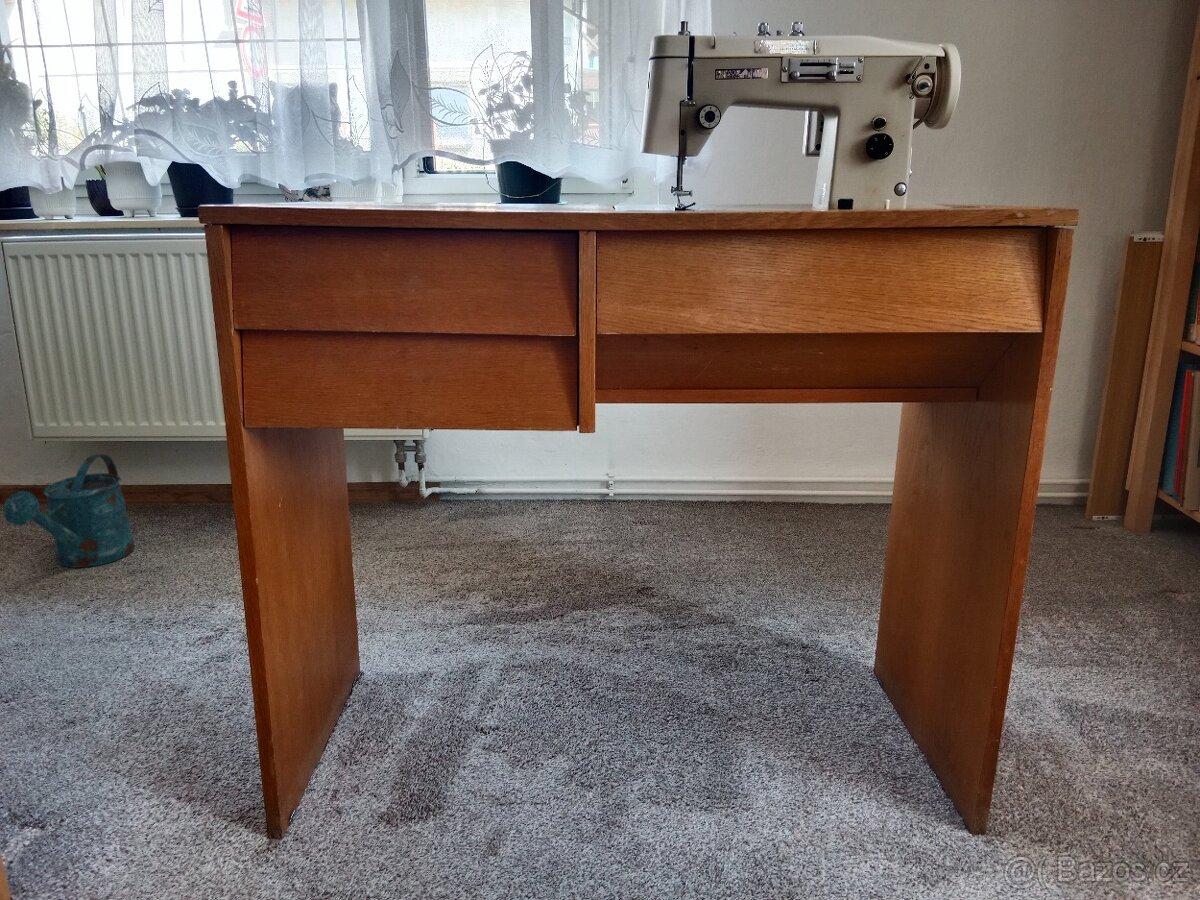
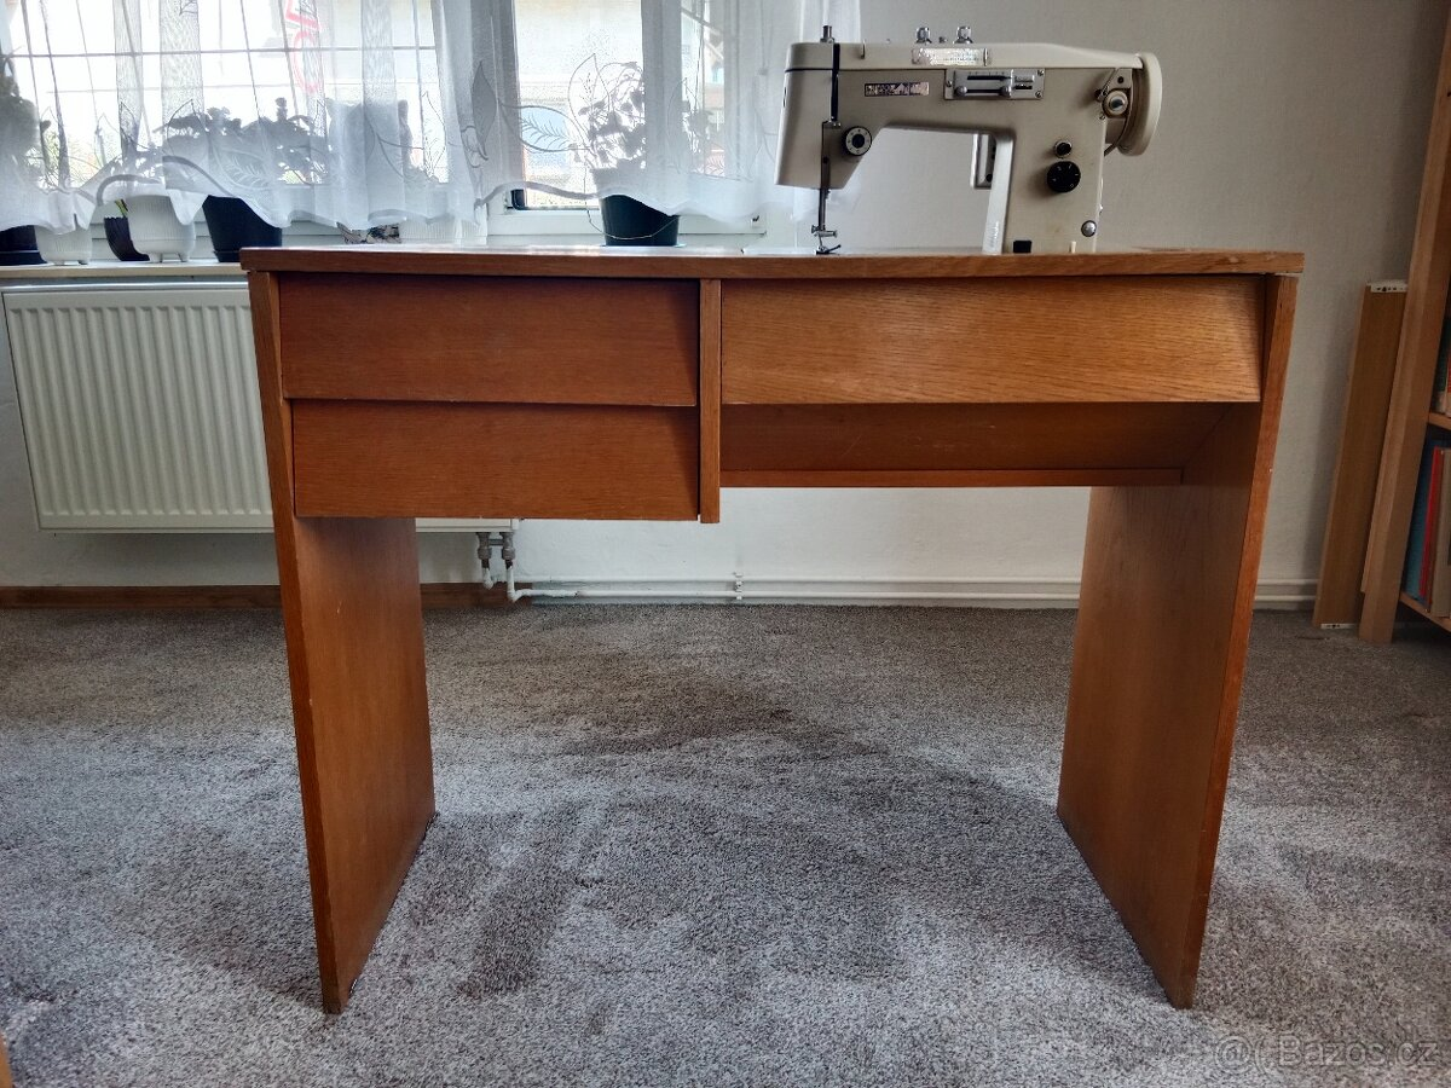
- watering can [2,453,136,569]
